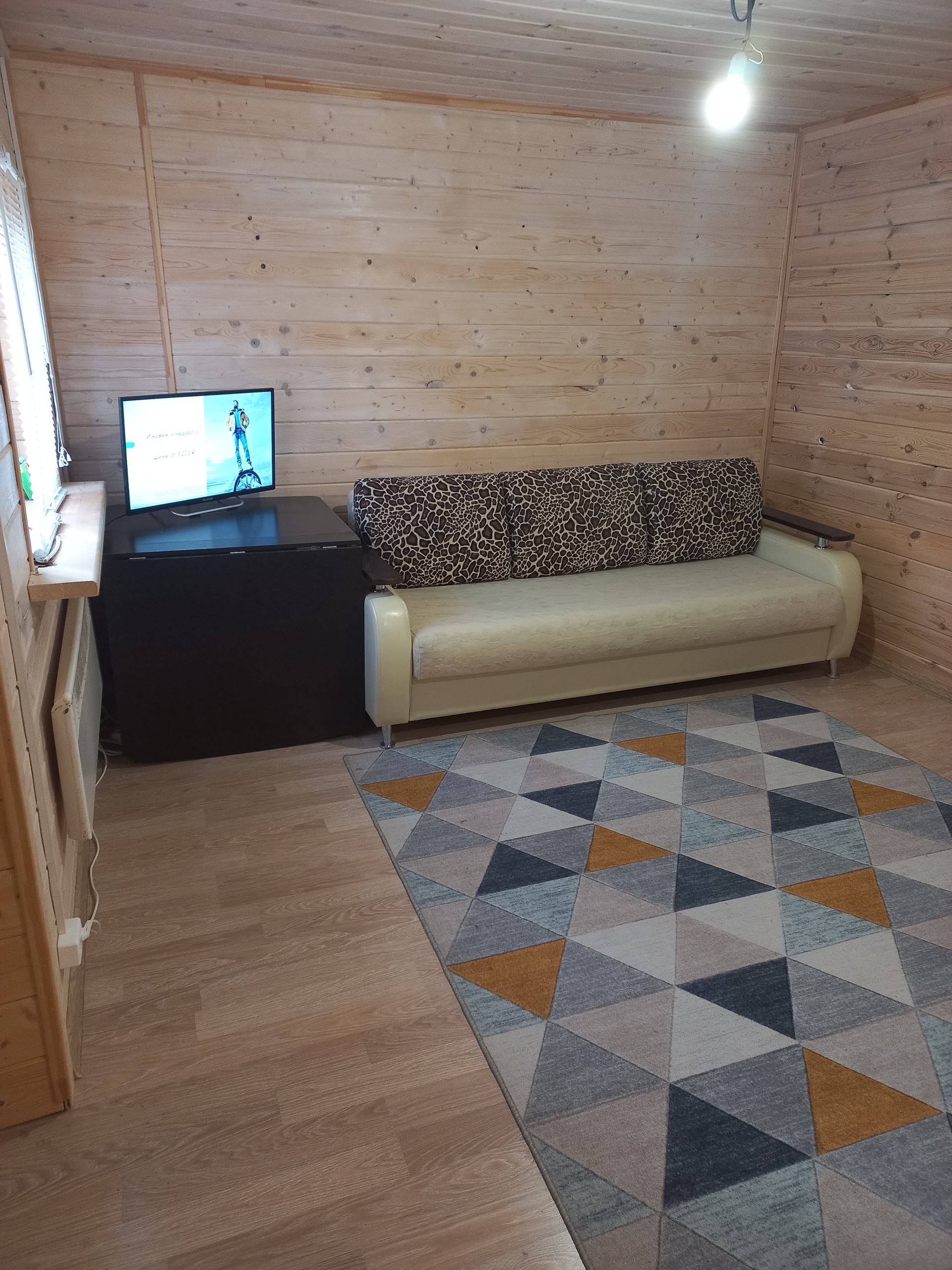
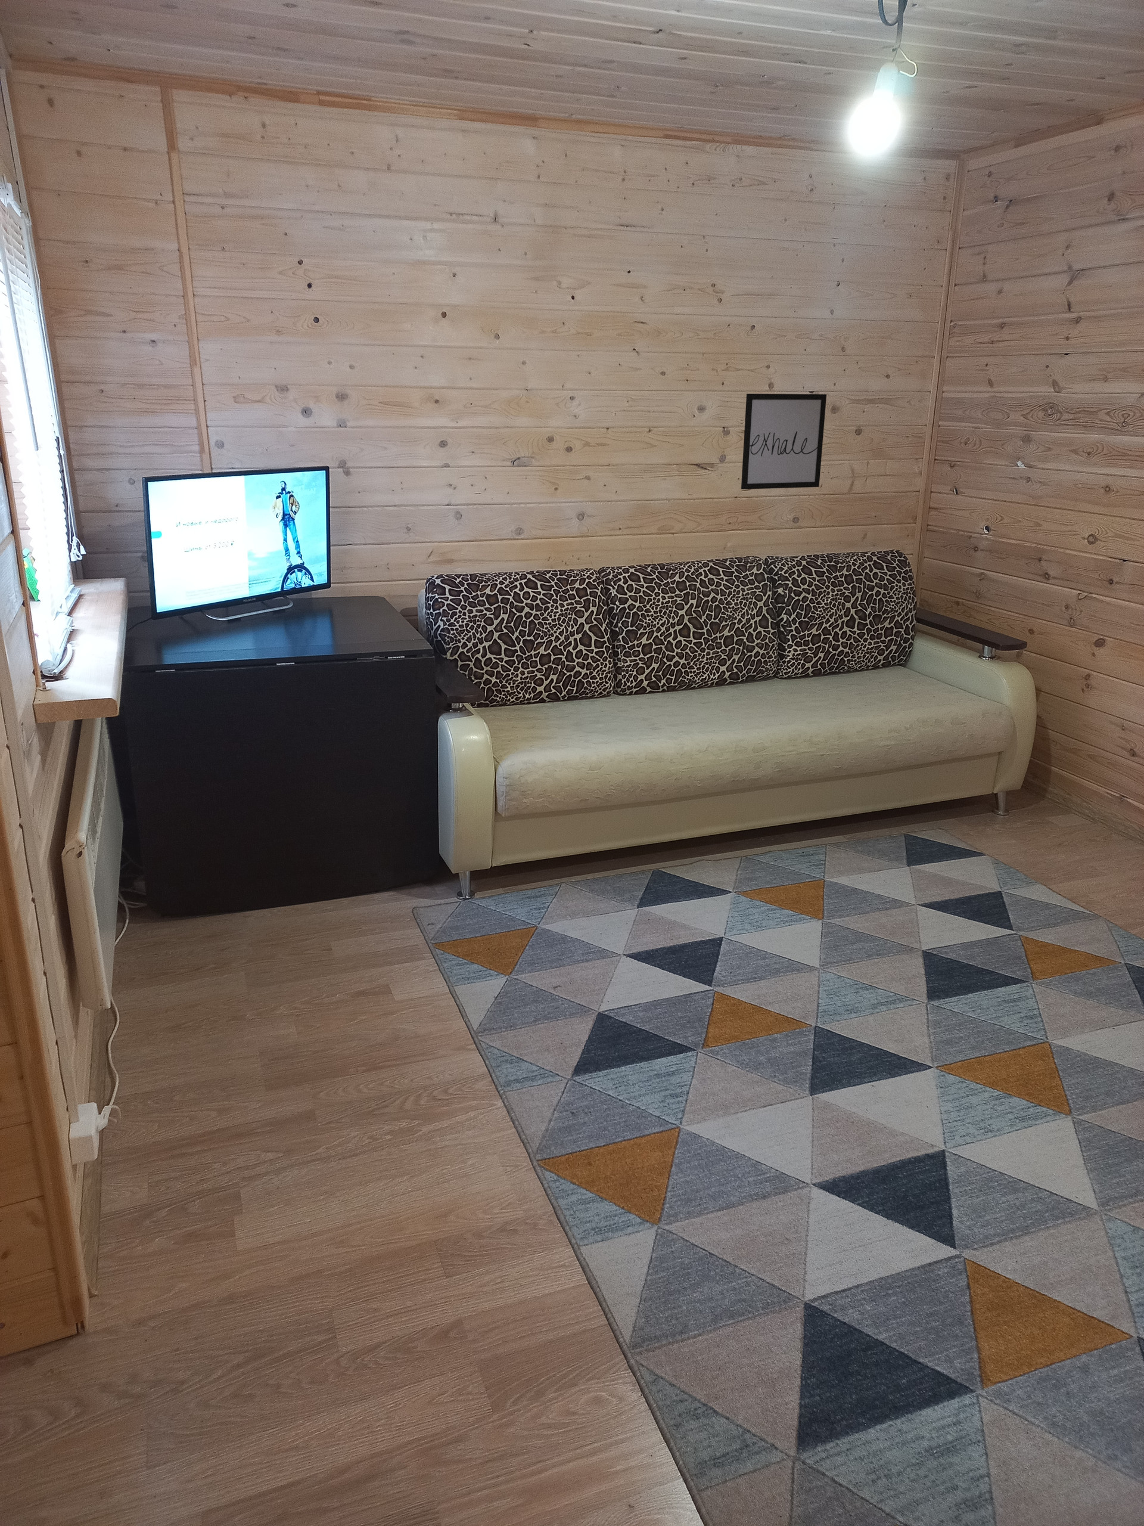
+ wall art [740,393,827,490]
